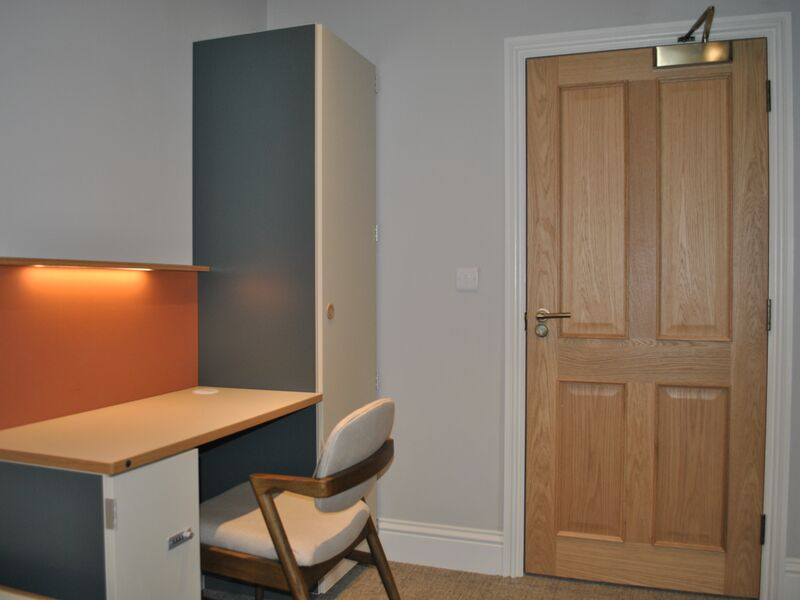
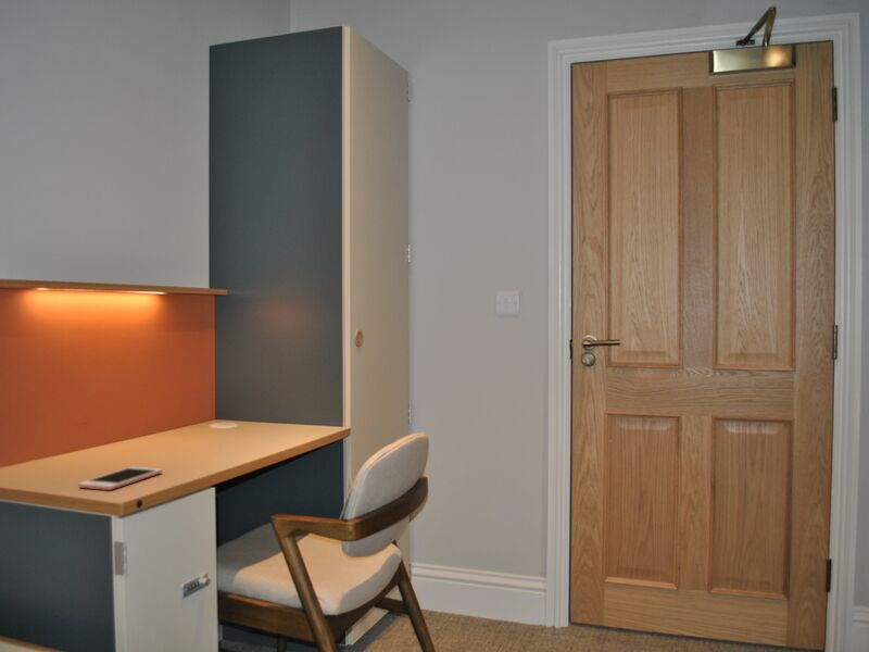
+ cell phone [77,466,163,491]
